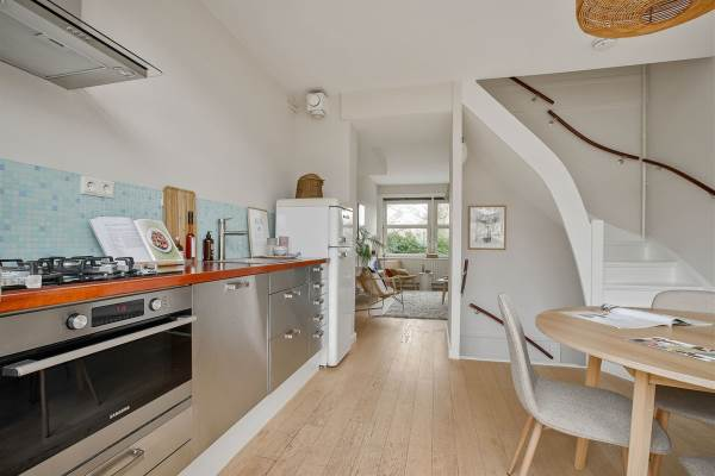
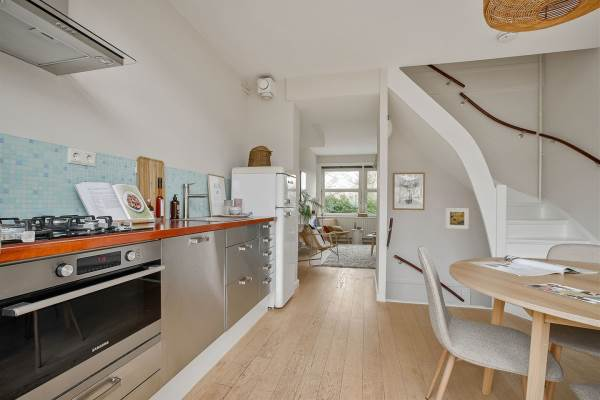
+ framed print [445,207,470,230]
